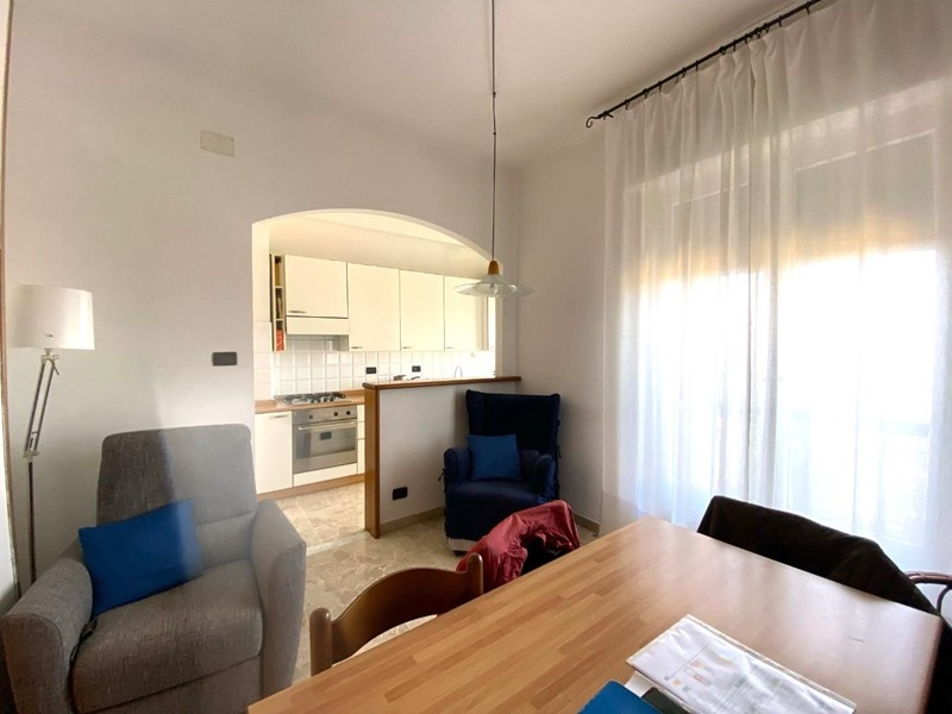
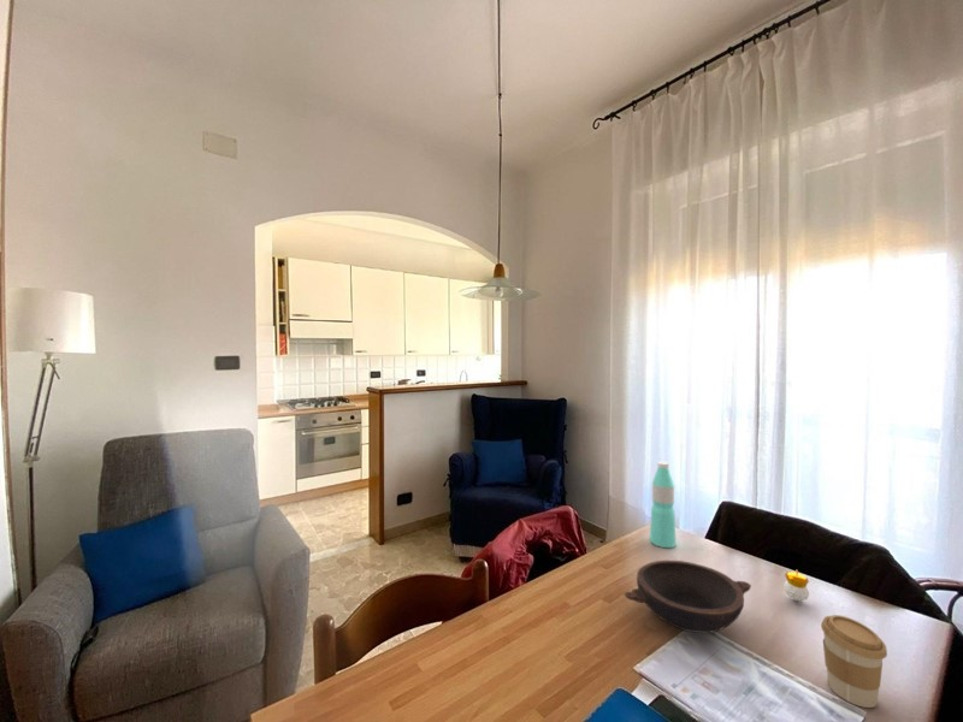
+ candle [782,569,810,603]
+ water bottle [649,460,678,549]
+ bowl [624,560,752,634]
+ coffee cup [820,614,888,709]
